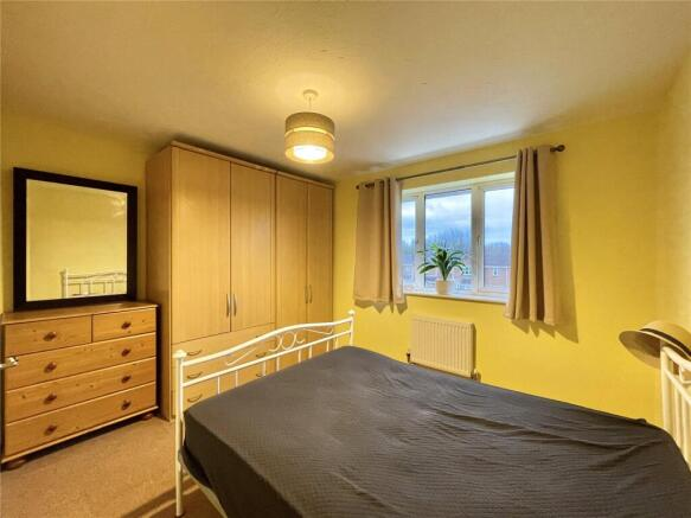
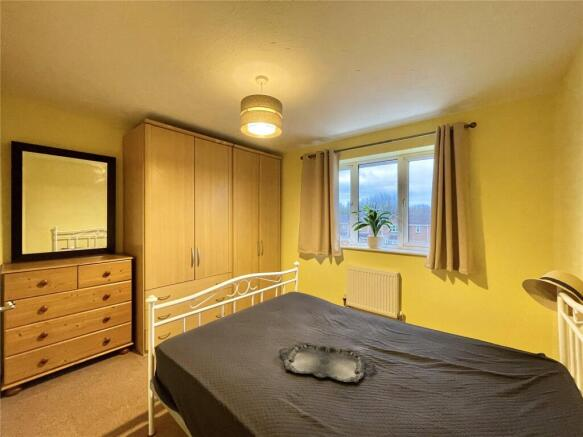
+ serving tray [278,341,376,383]
